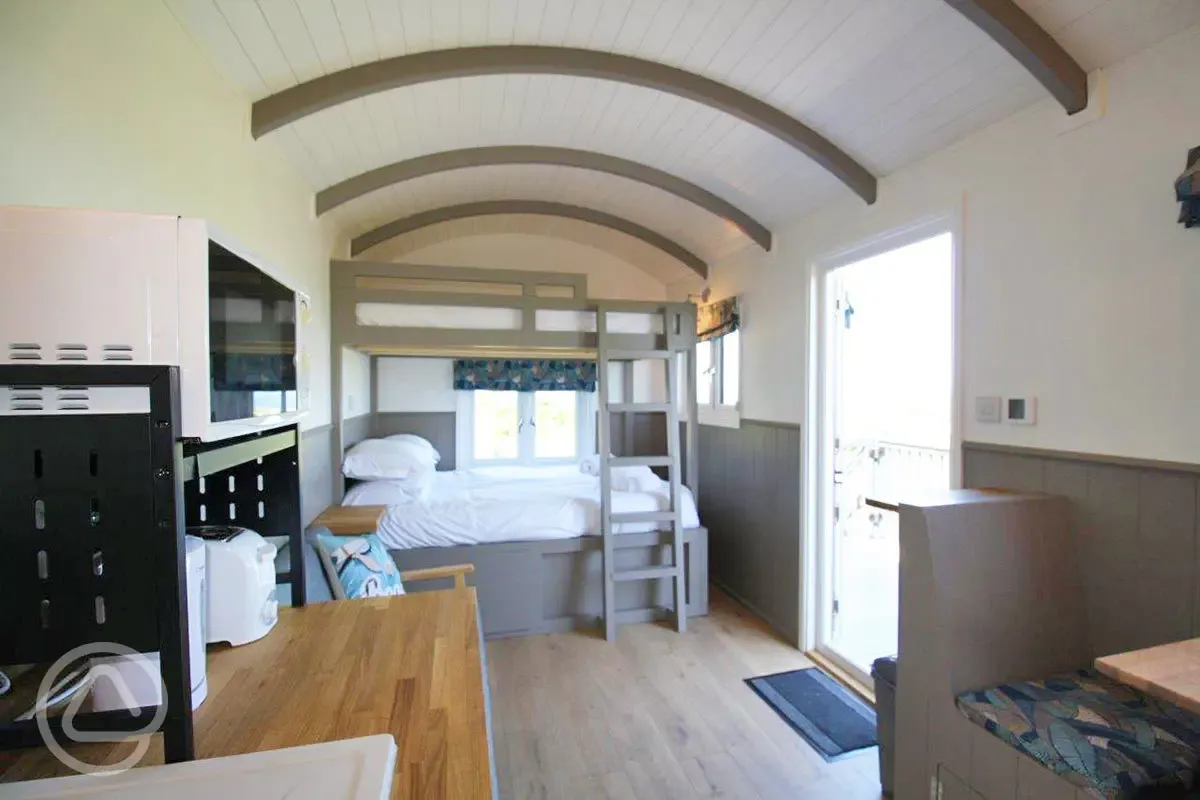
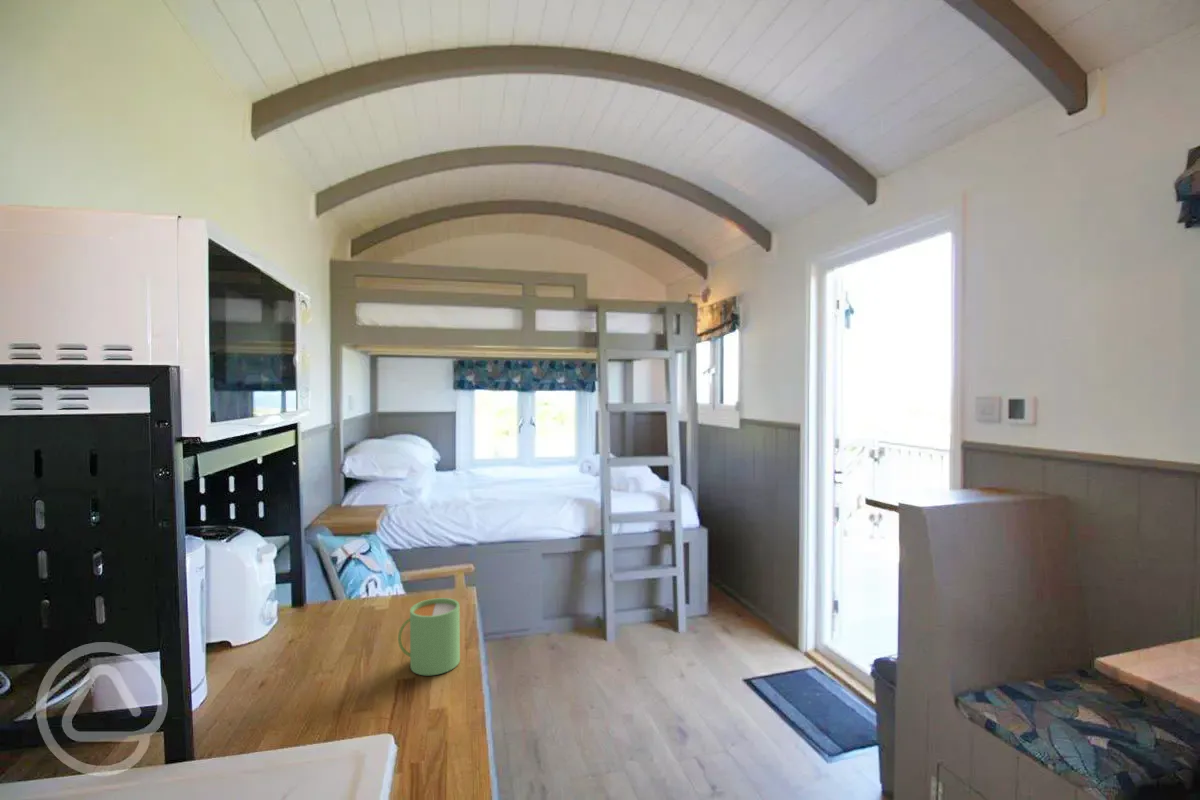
+ mug [397,597,461,676]
